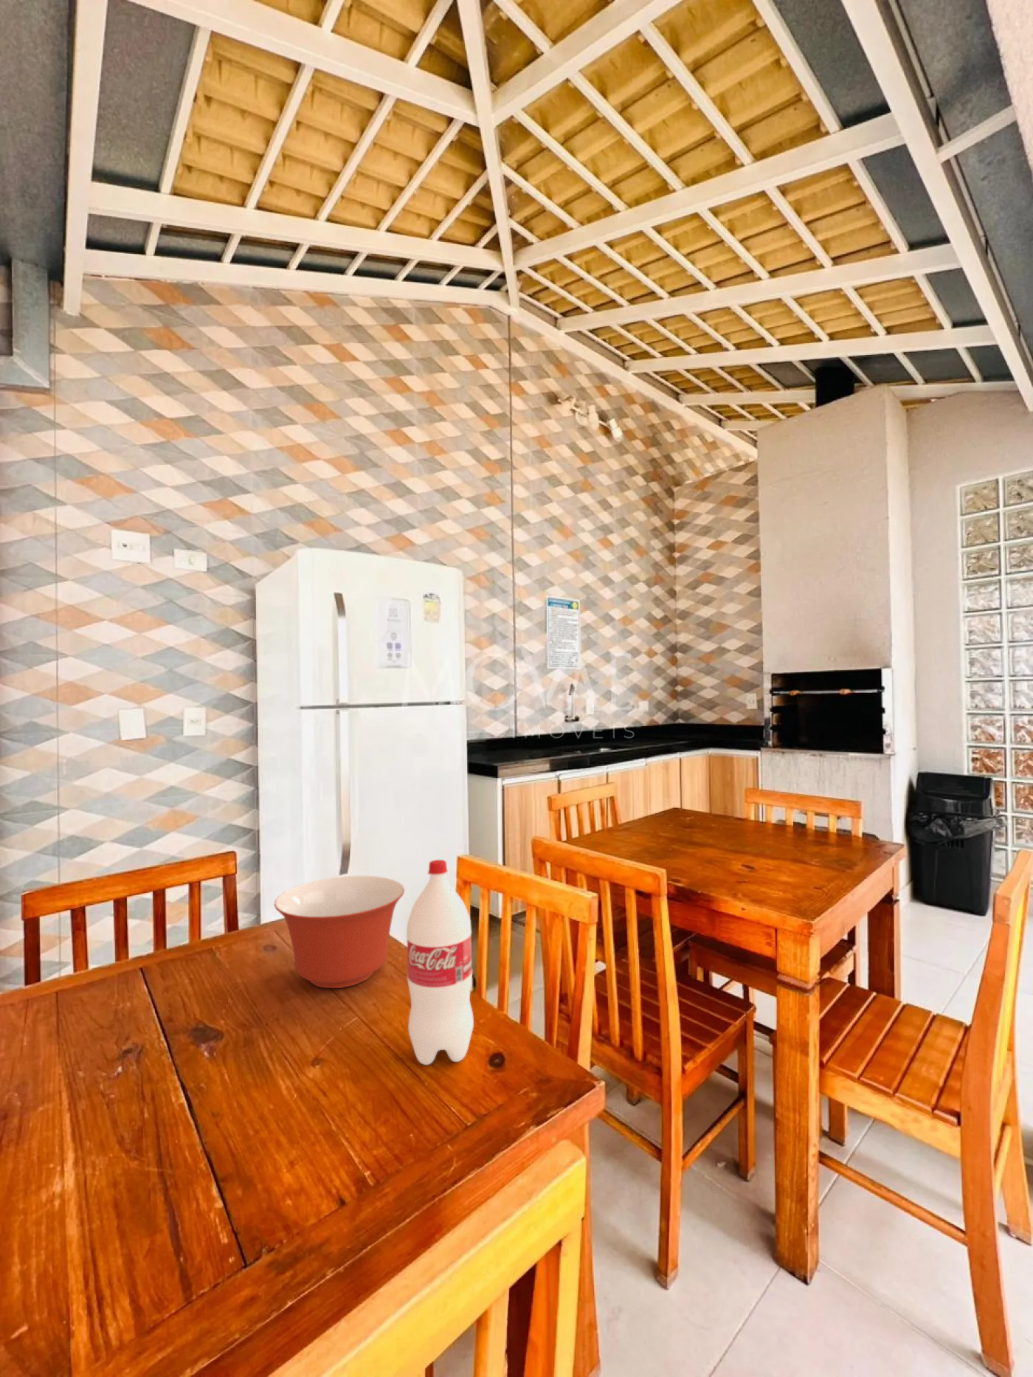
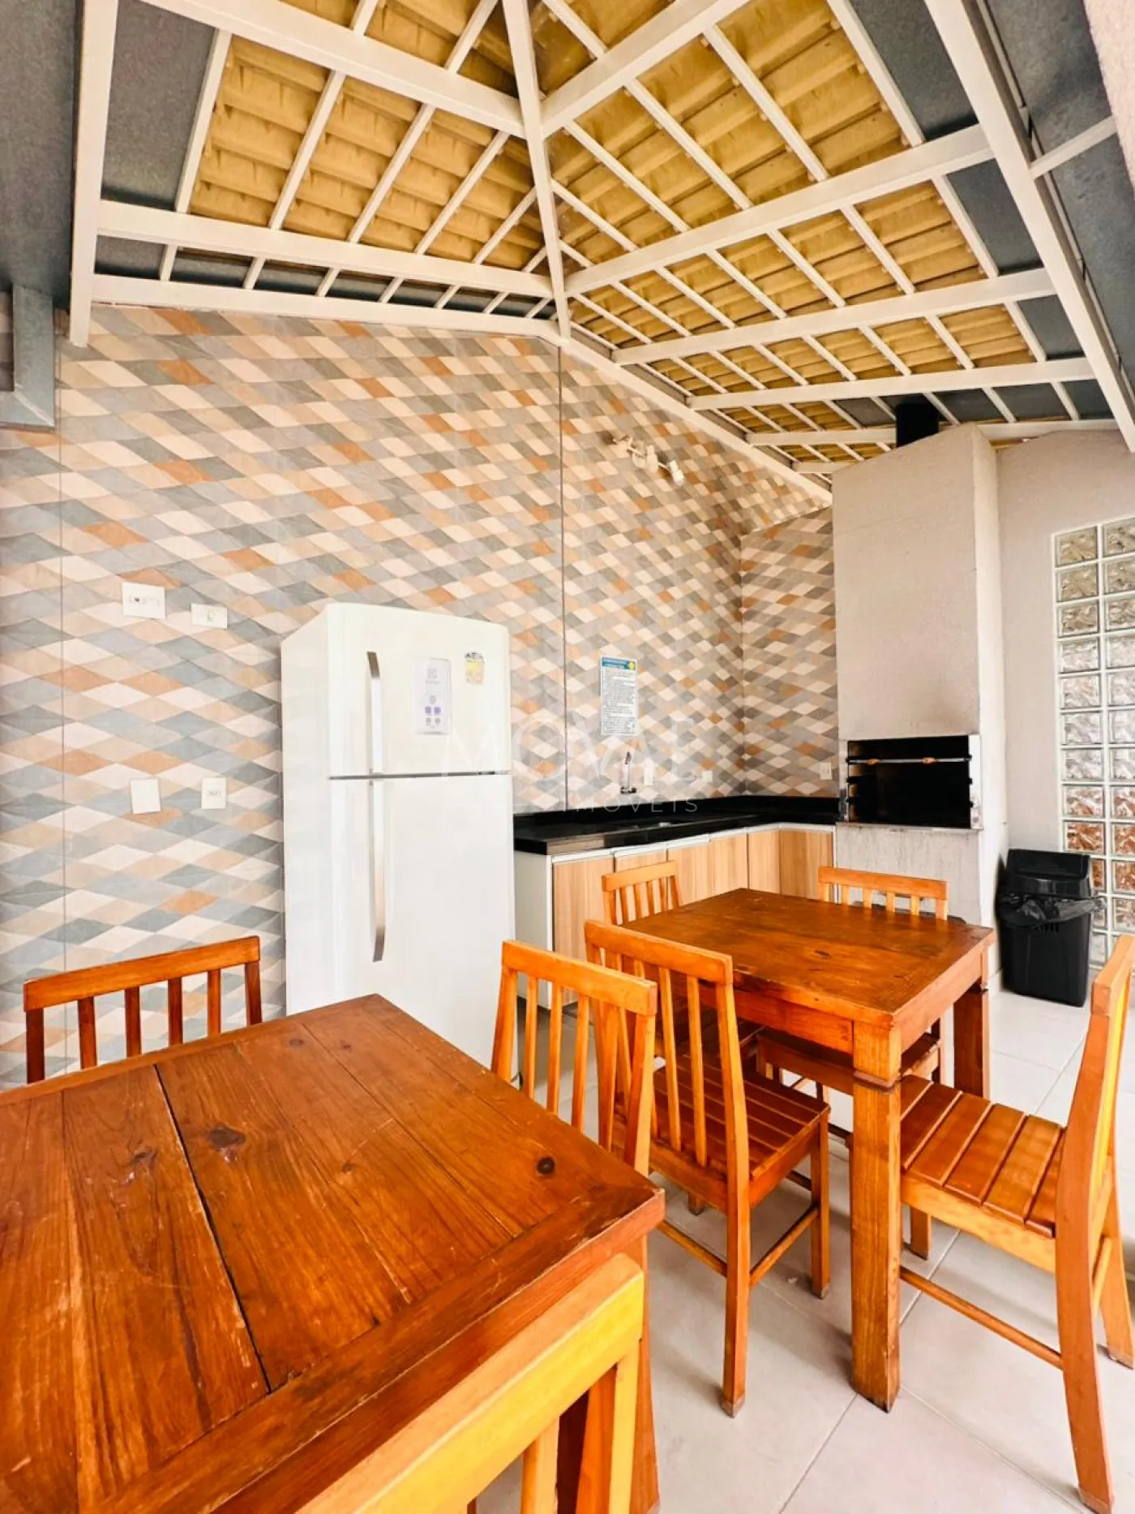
- bottle [406,859,474,1066]
- mixing bowl [273,876,405,989]
